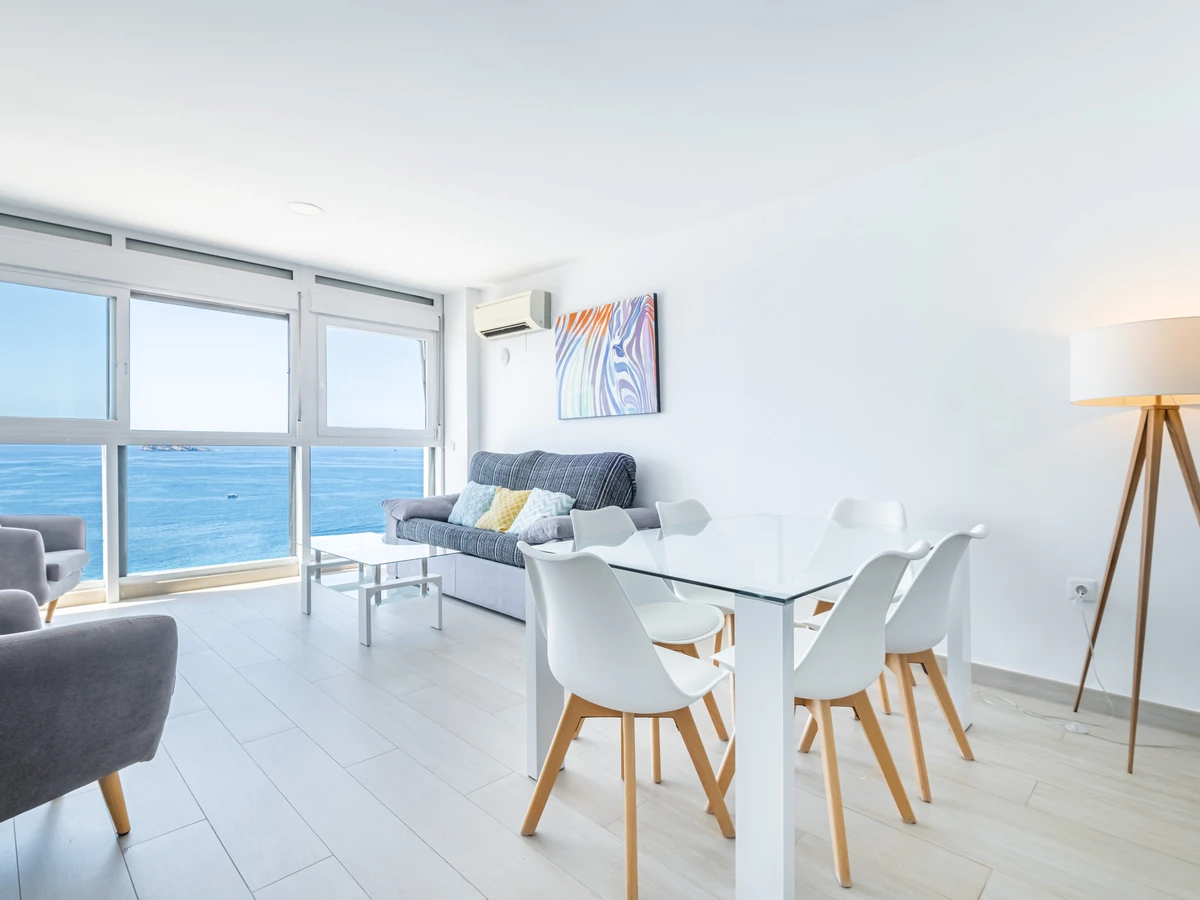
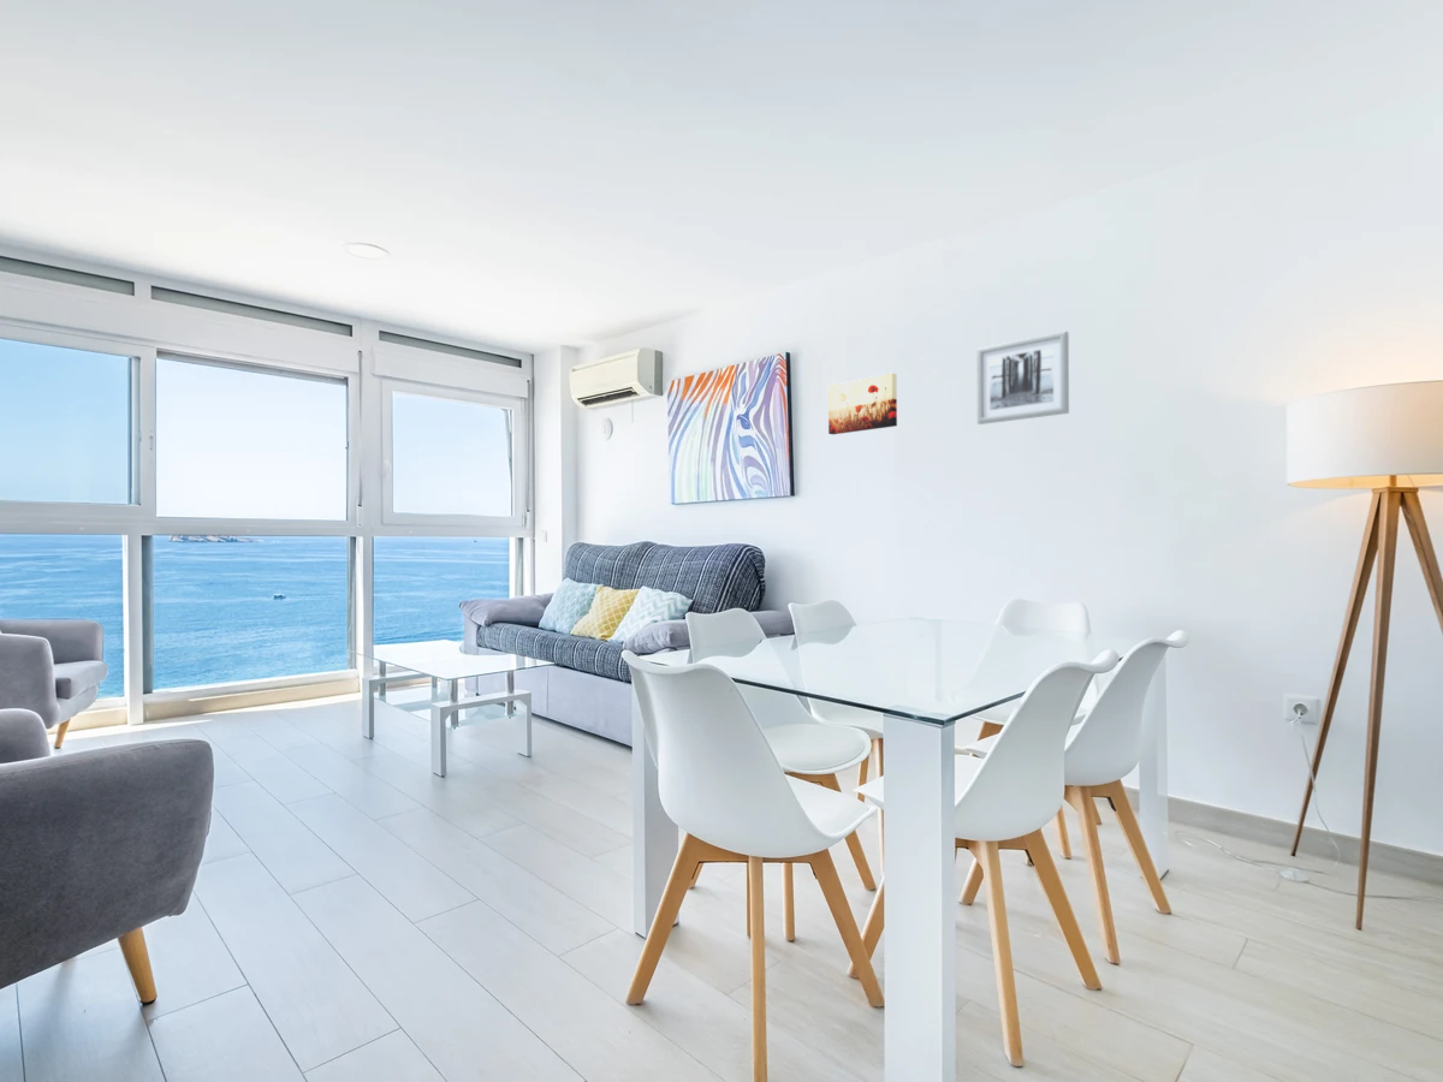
+ wall art [975,329,1070,426]
+ wall art [827,373,898,435]
